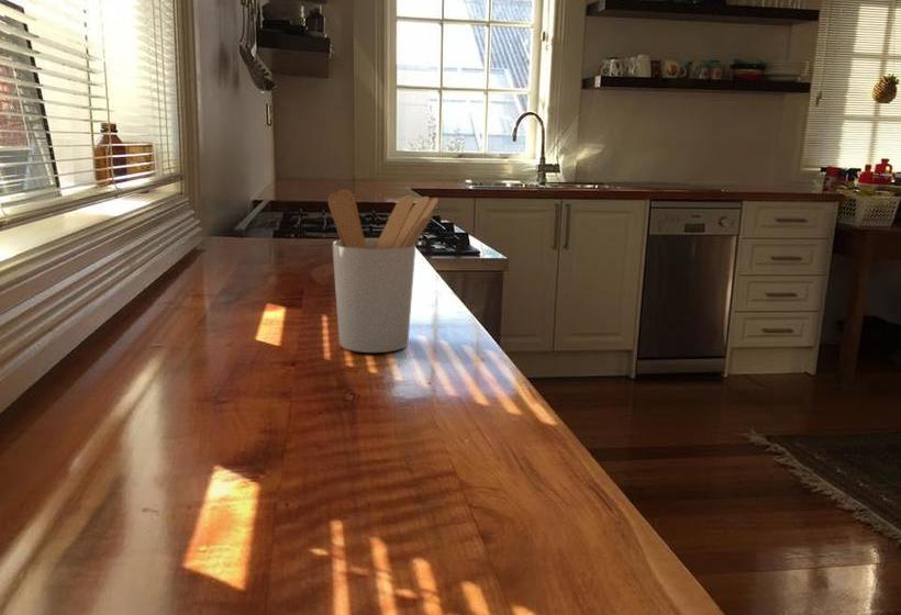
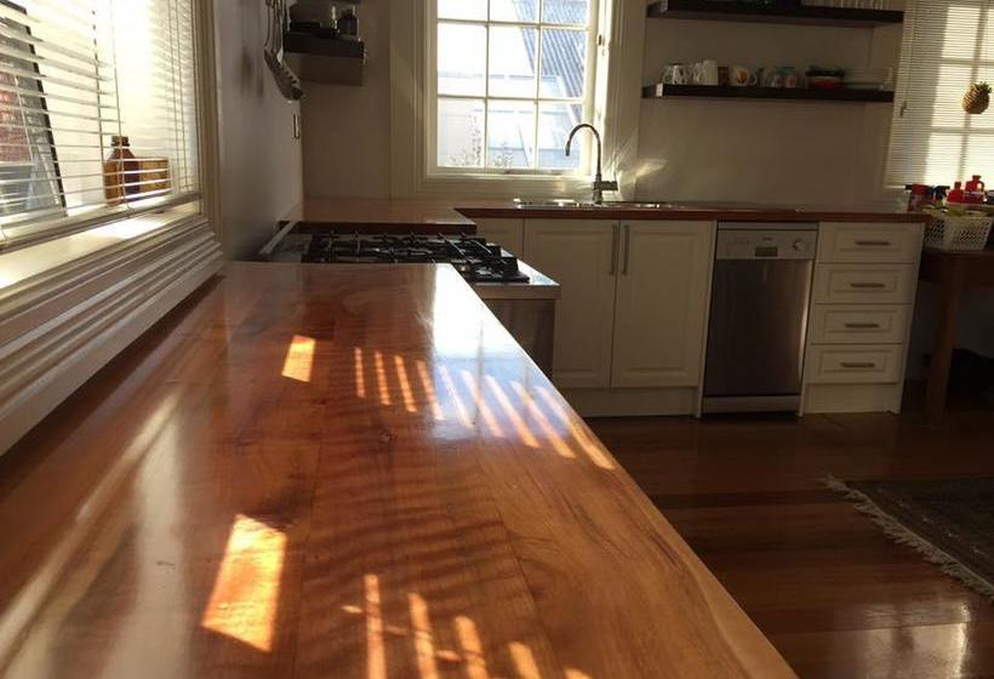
- utensil holder [327,188,440,354]
